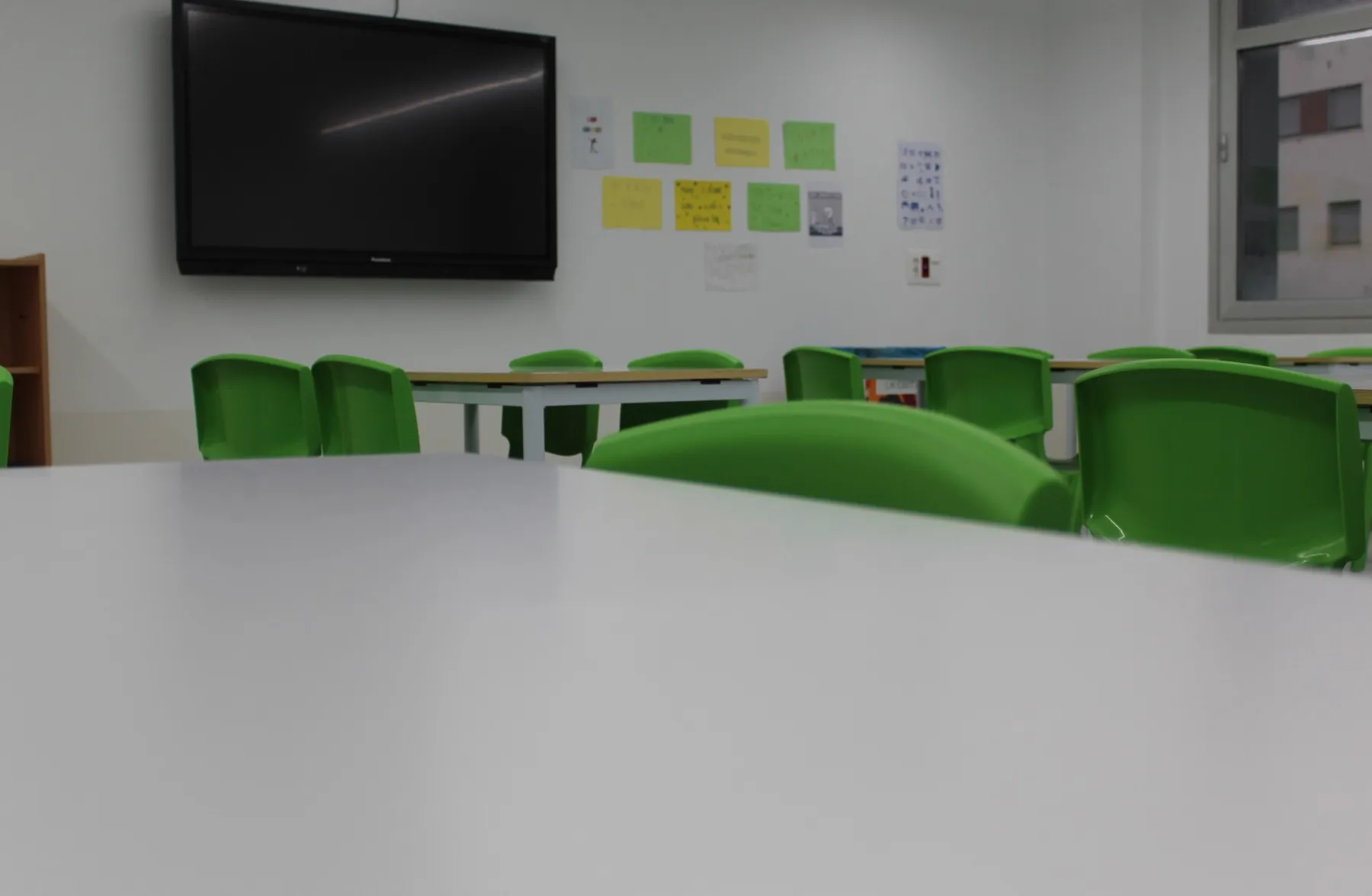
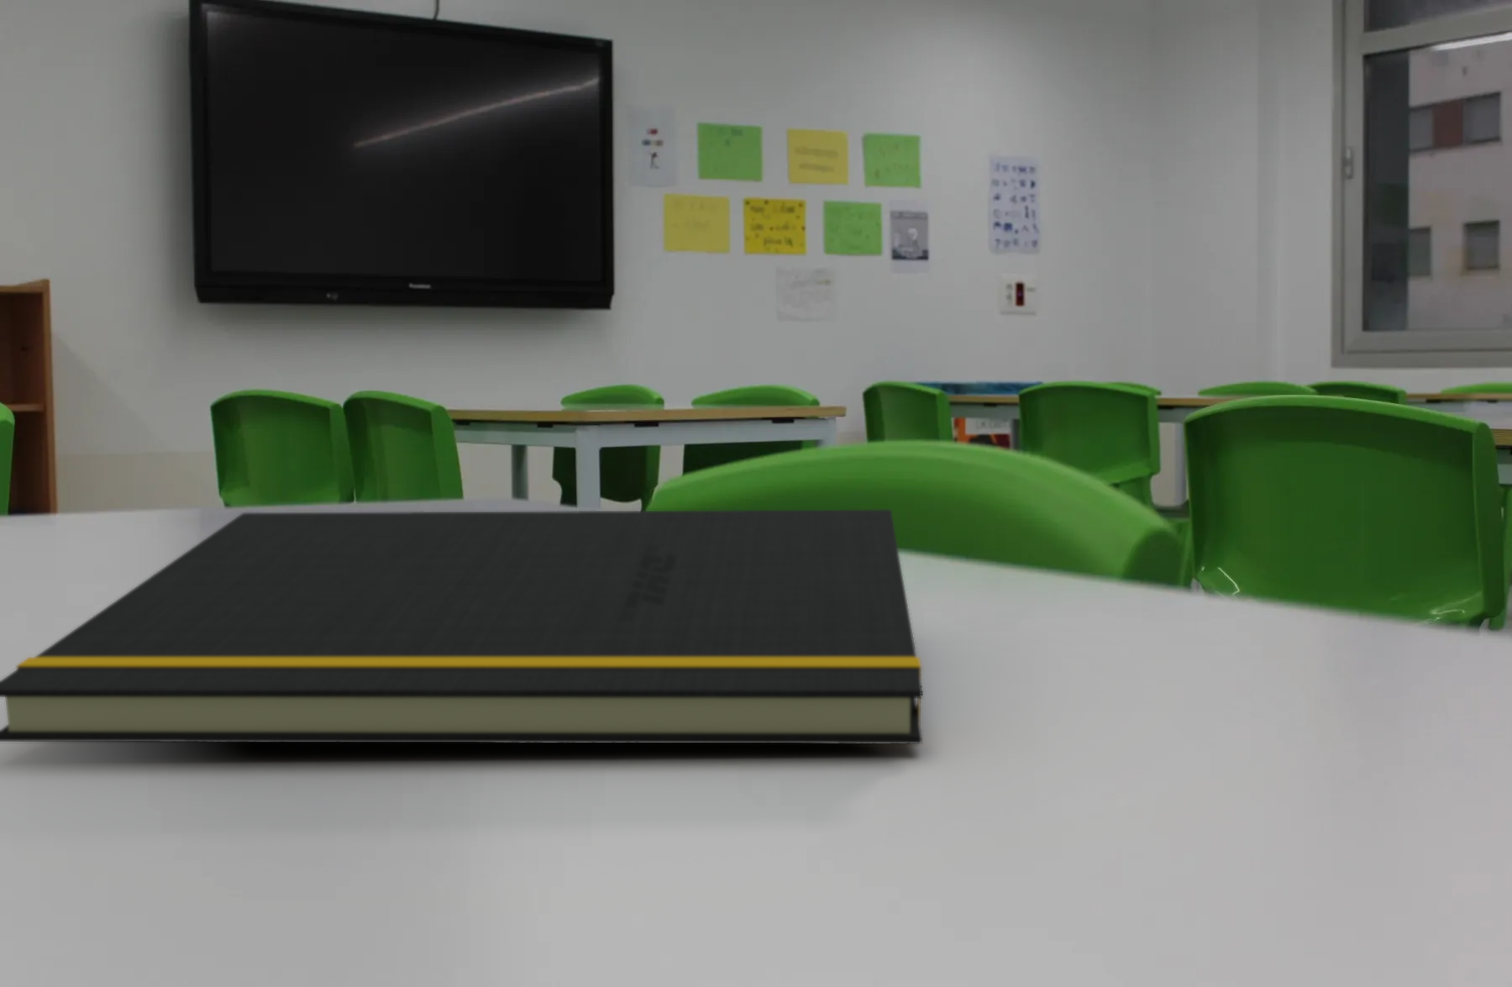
+ notepad [0,509,924,745]
